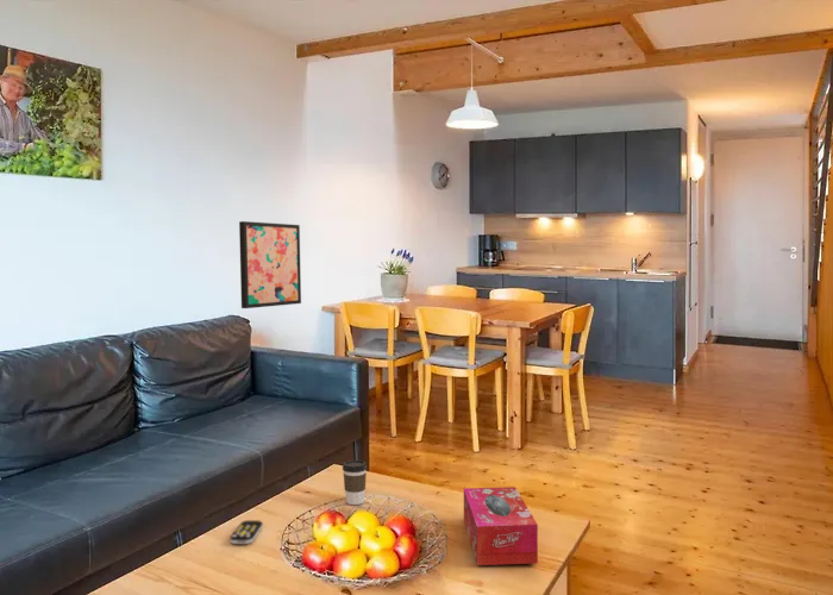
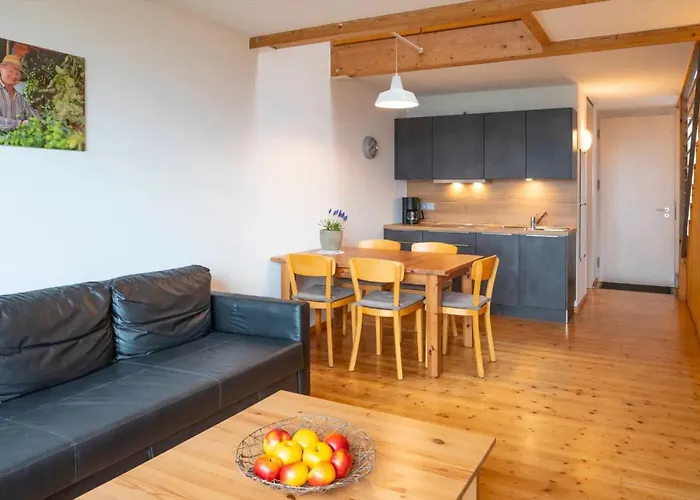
- remote control [228,519,264,545]
- tissue box [463,486,539,566]
- wall art [238,220,302,309]
- coffee cup [342,459,368,506]
